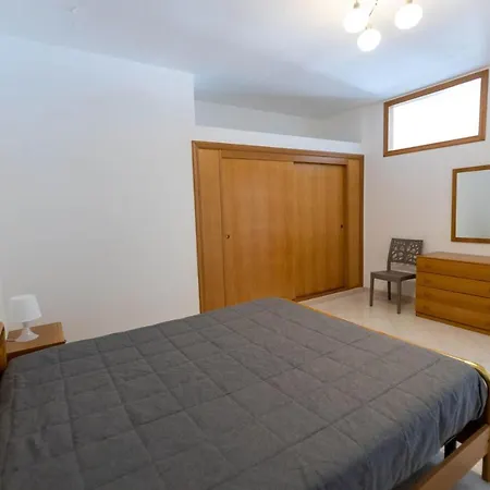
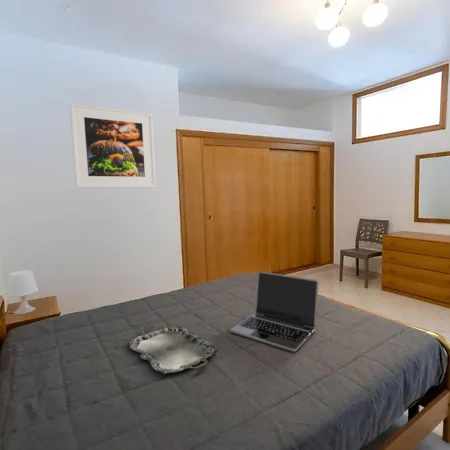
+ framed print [69,102,157,189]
+ serving tray [127,324,218,375]
+ laptop [230,270,319,353]
